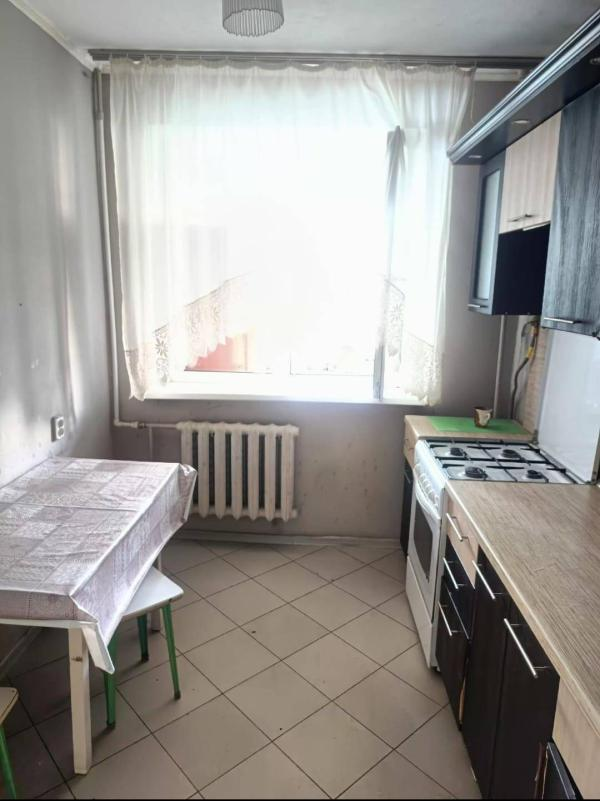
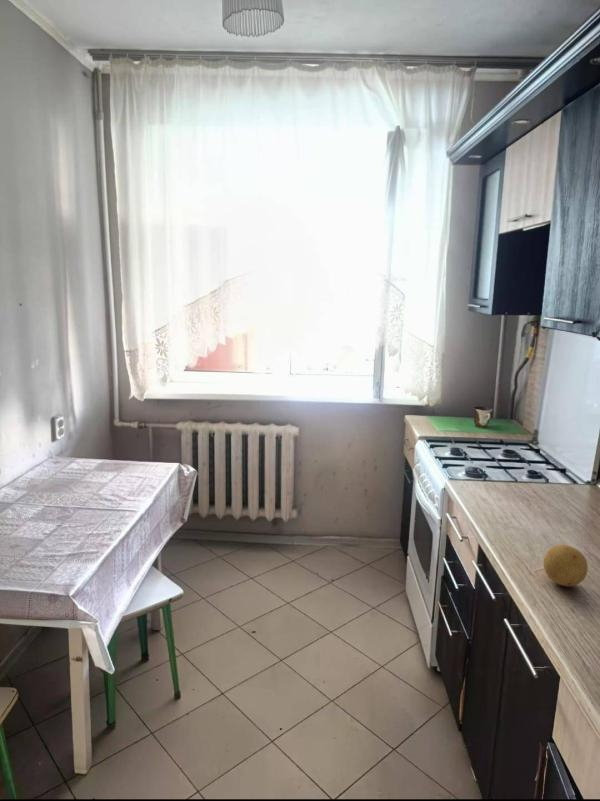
+ fruit [542,544,589,587]
